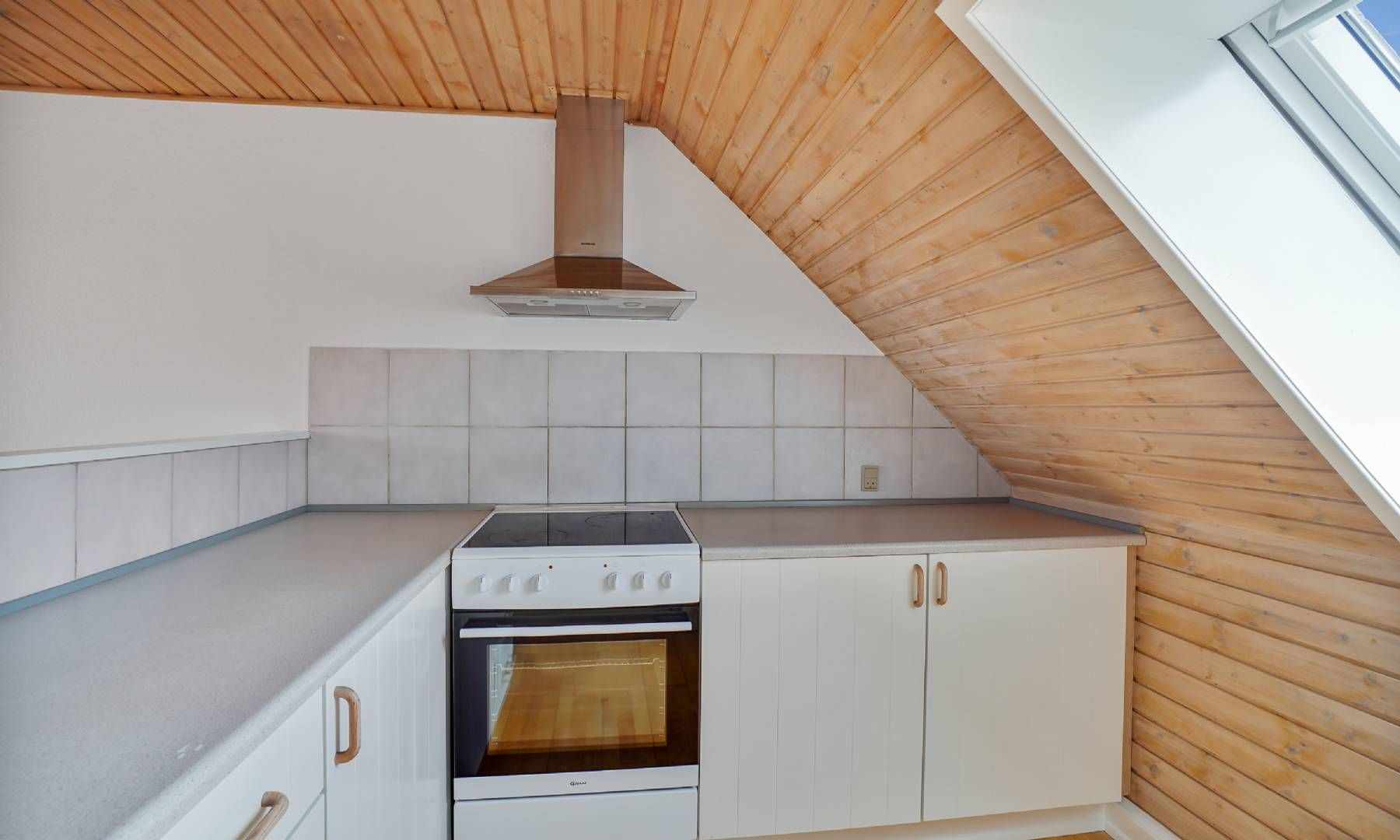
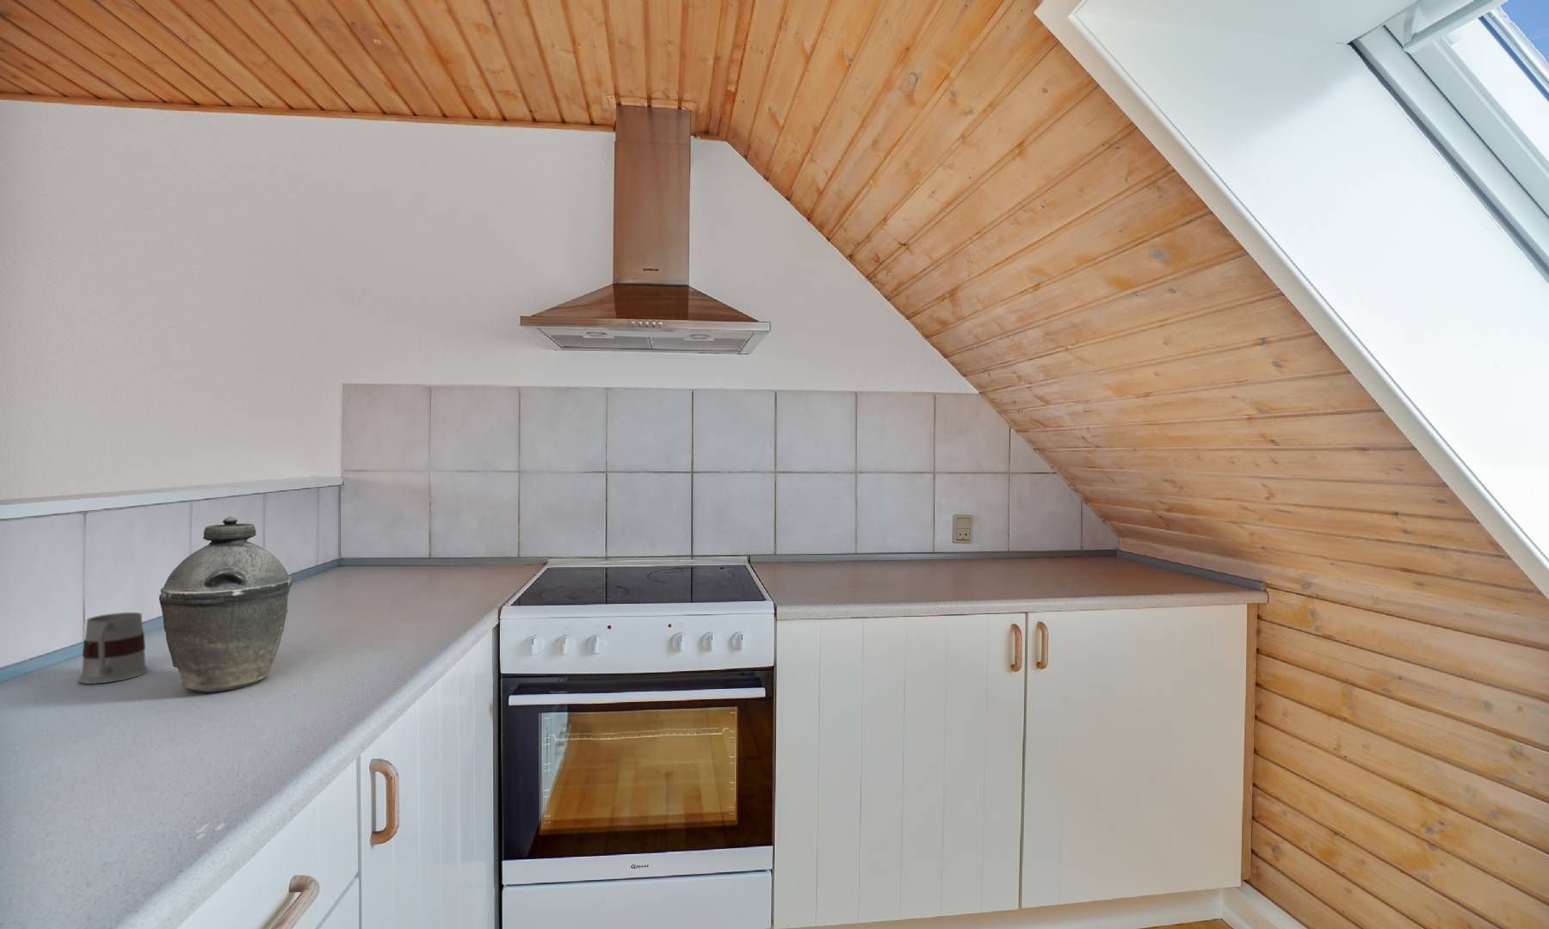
+ kettle [158,516,293,693]
+ mug [76,612,149,685]
